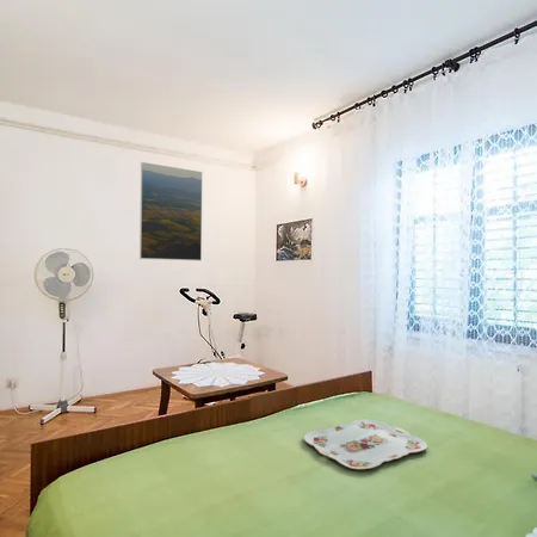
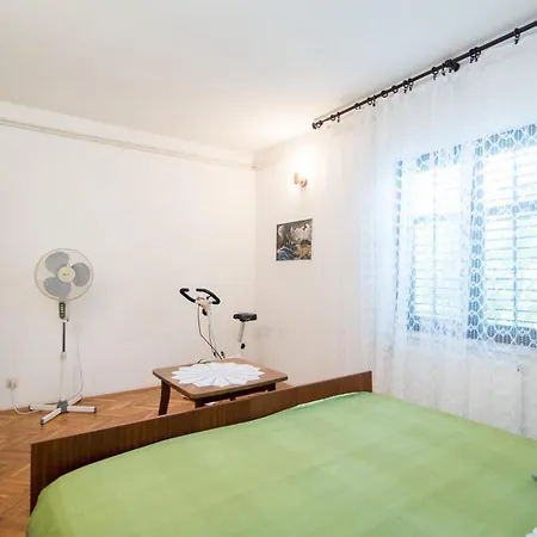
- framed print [138,161,203,263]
- serving tray [303,418,428,470]
